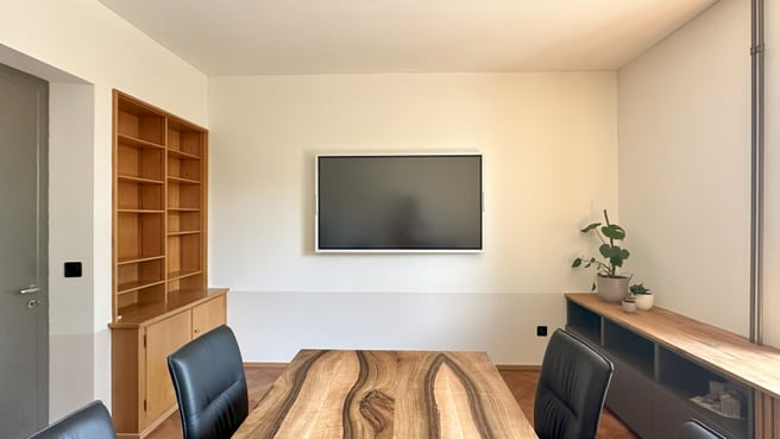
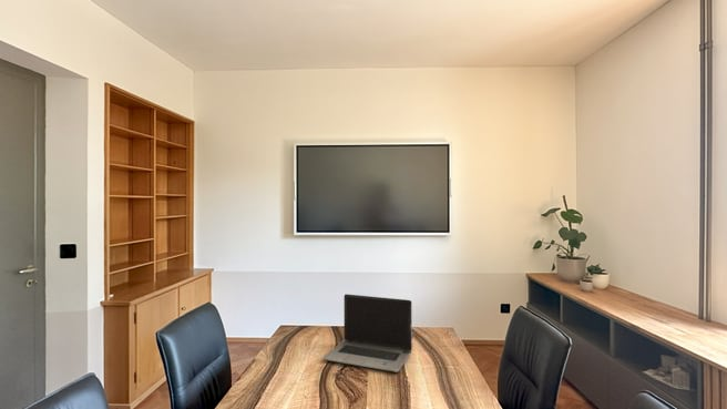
+ laptop computer [322,293,413,374]
